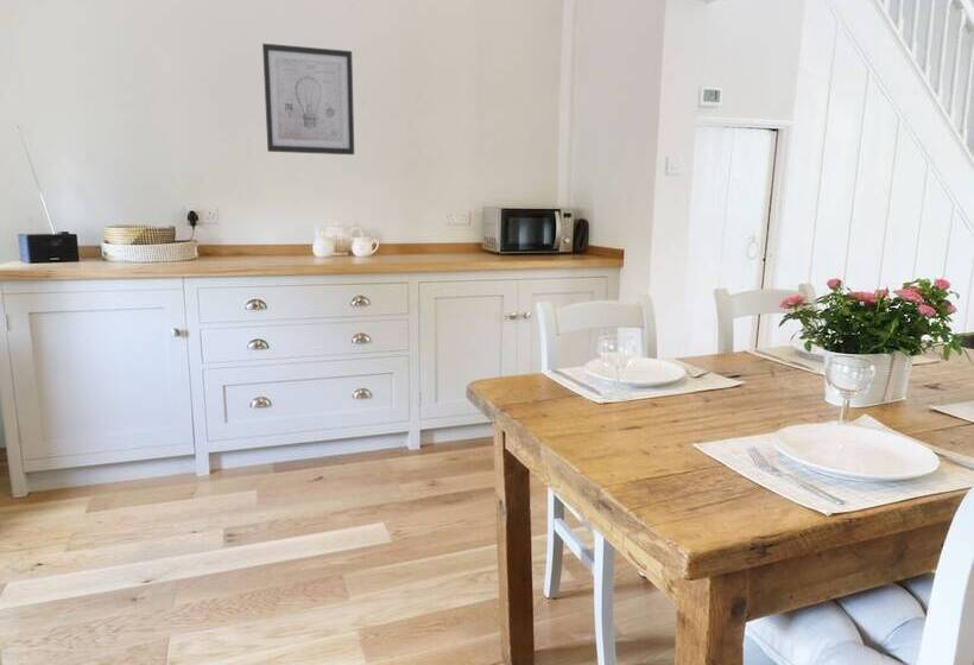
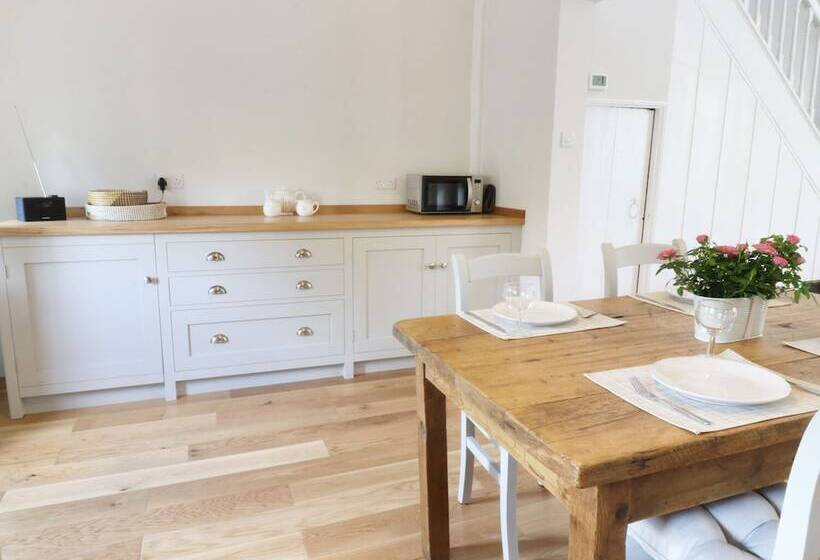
- wall art [261,43,355,156]
